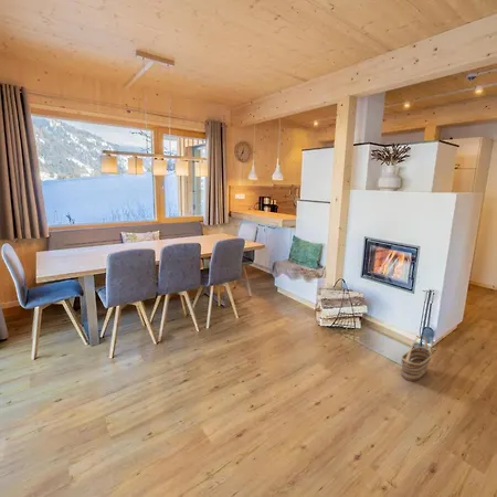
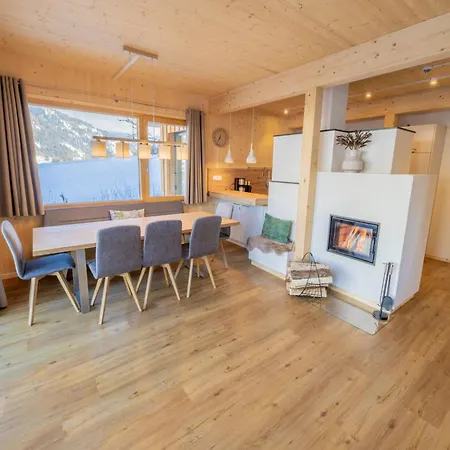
- basket [401,334,433,382]
